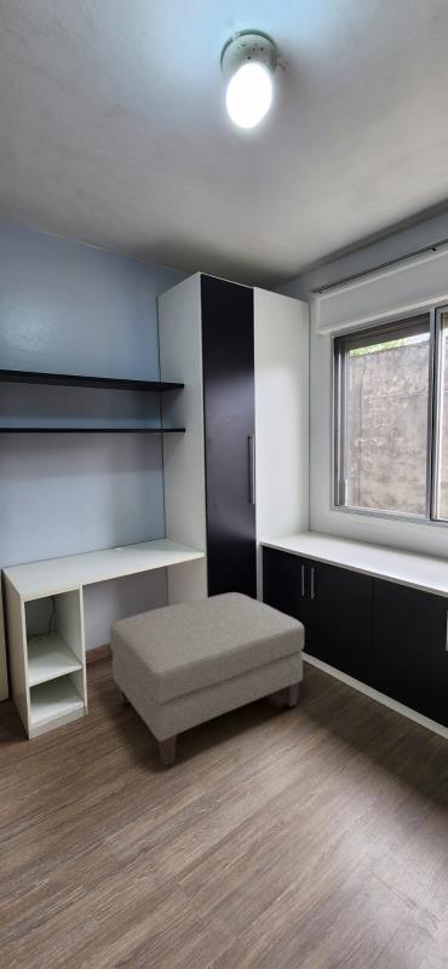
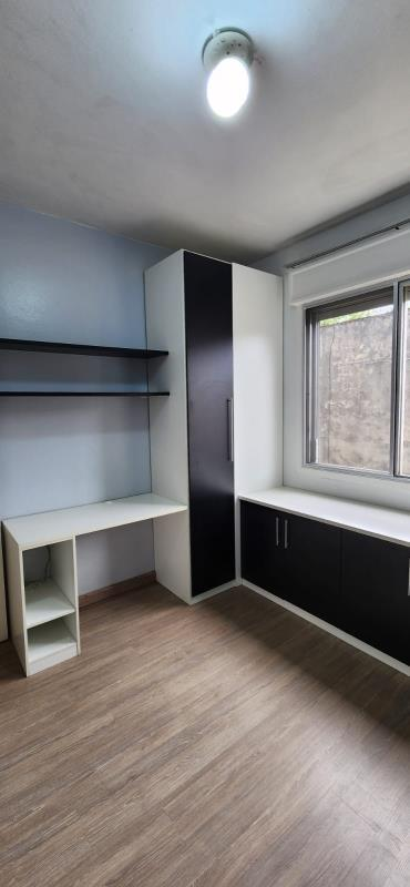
- ottoman [109,591,305,767]
